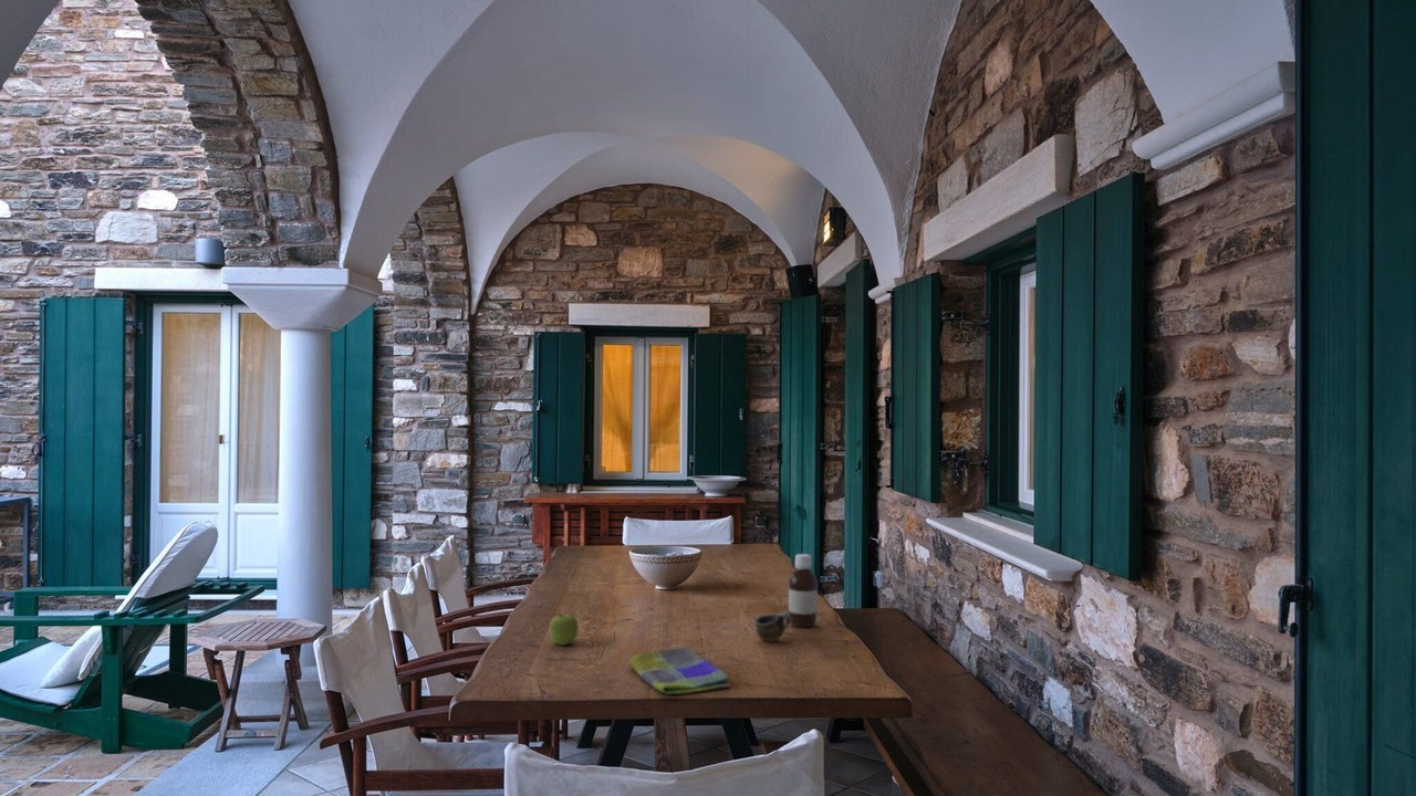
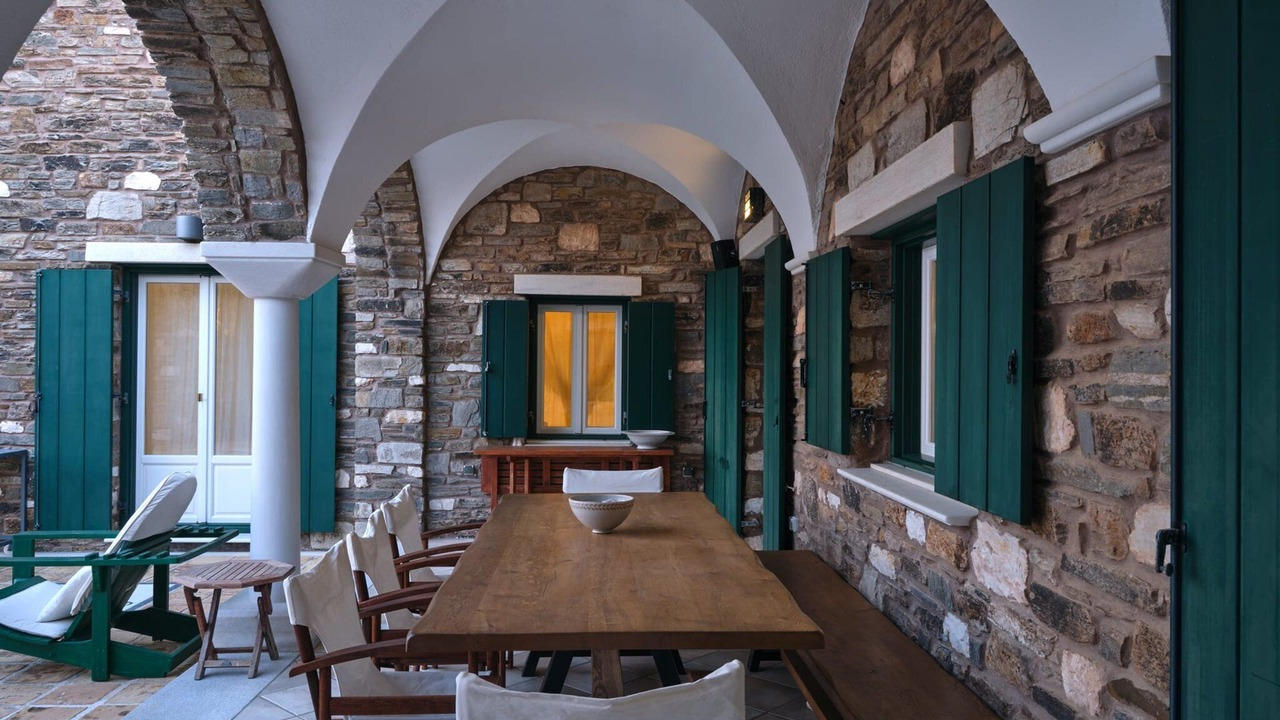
- dish towel [628,646,731,695]
- fruit [549,611,580,646]
- cup [753,611,791,642]
- bottle [788,553,819,628]
